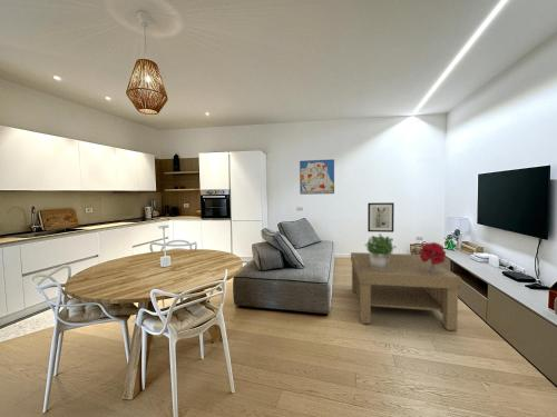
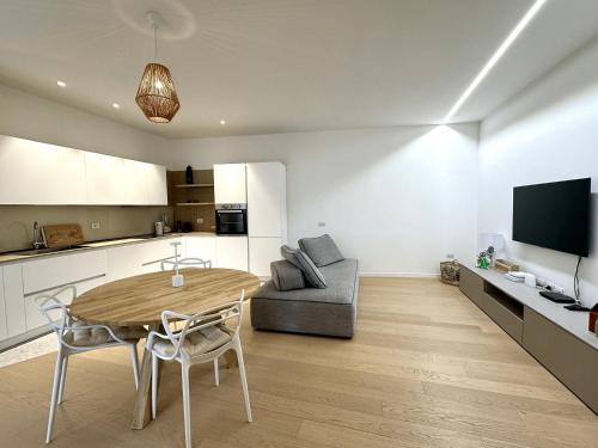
- wall art [367,201,395,234]
- bouquet [419,241,447,274]
- wall art [299,158,335,196]
- coffee table [350,251,462,331]
- potted plant [363,234,398,270]
